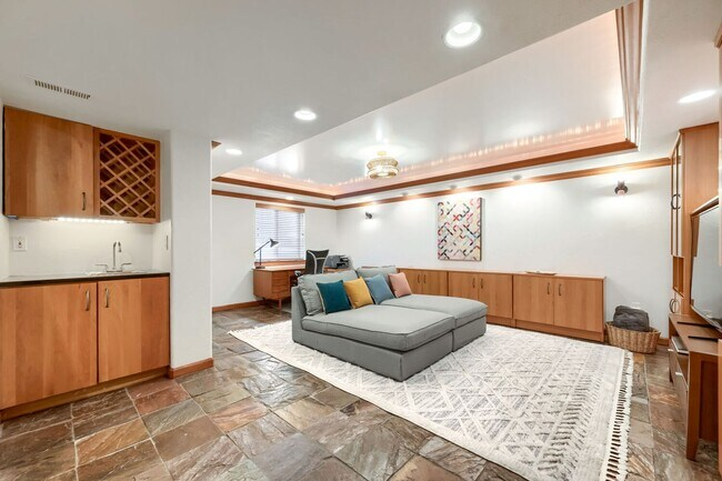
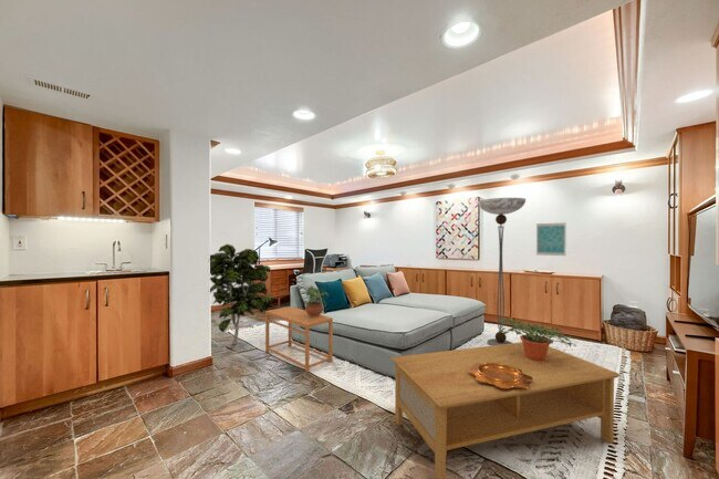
+ side table [264,305,334,373]
+ potted plant [497,314,577,361]
+ floor lamp [477,197,527,346]
+ wall art [535,222,567,257]
+ indoor plant [209,243,278,345]
+ coffee table [390,341,622,479]
+ decorative bowl [468,363,533,388]
+ potted plant [303,285,330,316]
